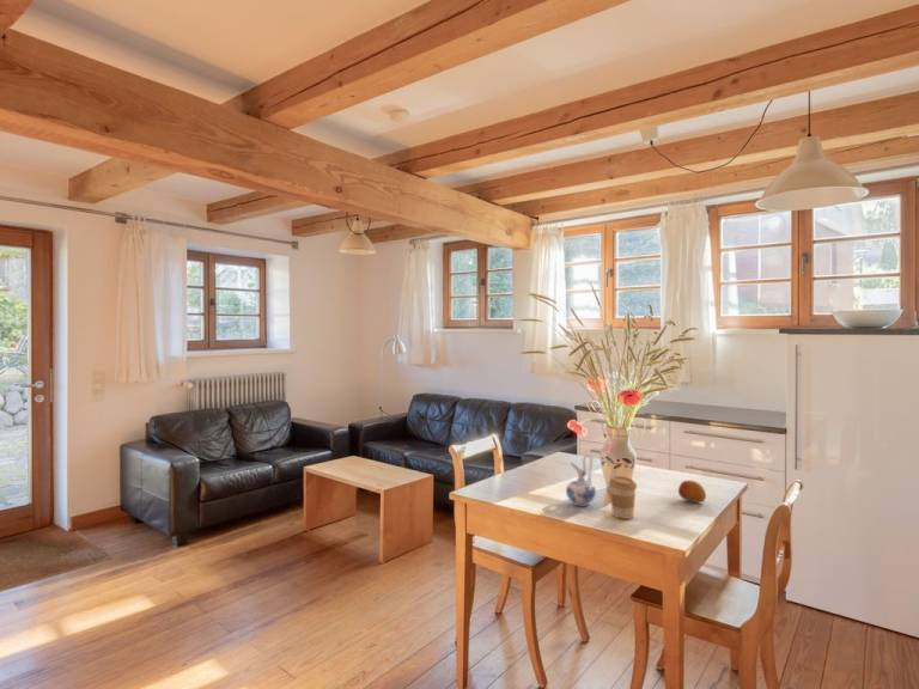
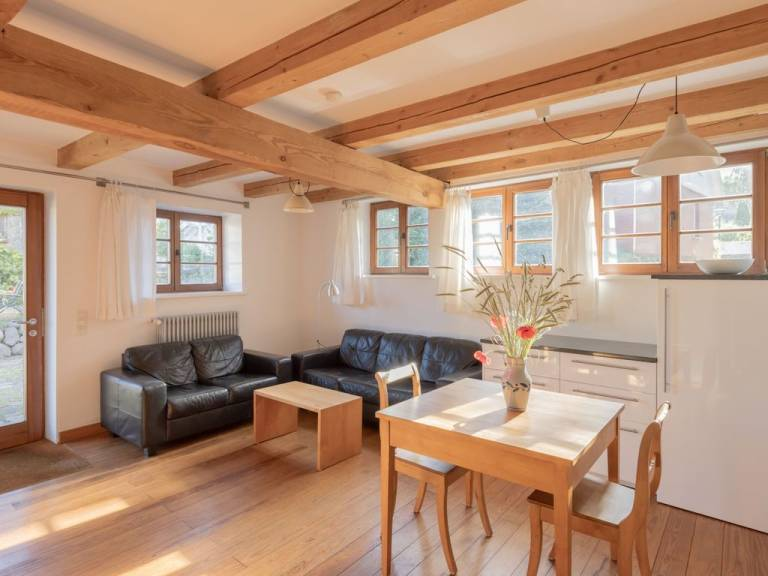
- fruit [677,480,707,504]
- ceramic pitcher [565,453,597,507]
- coffee cup [608,475,638,520]
